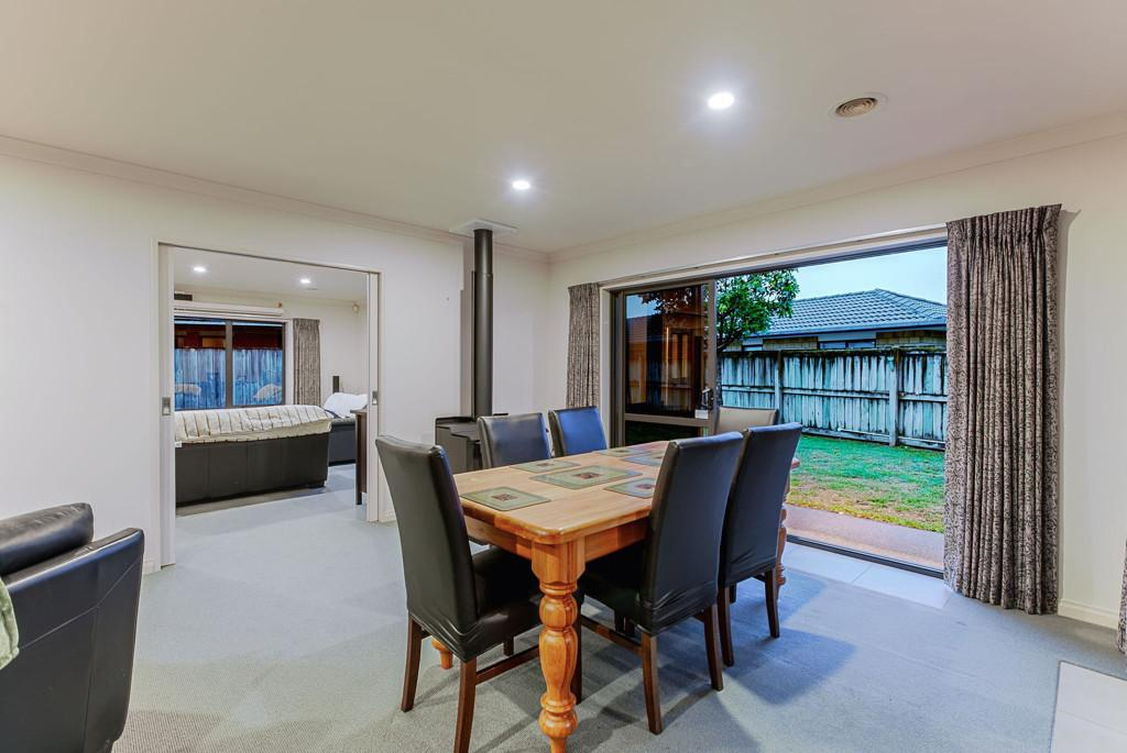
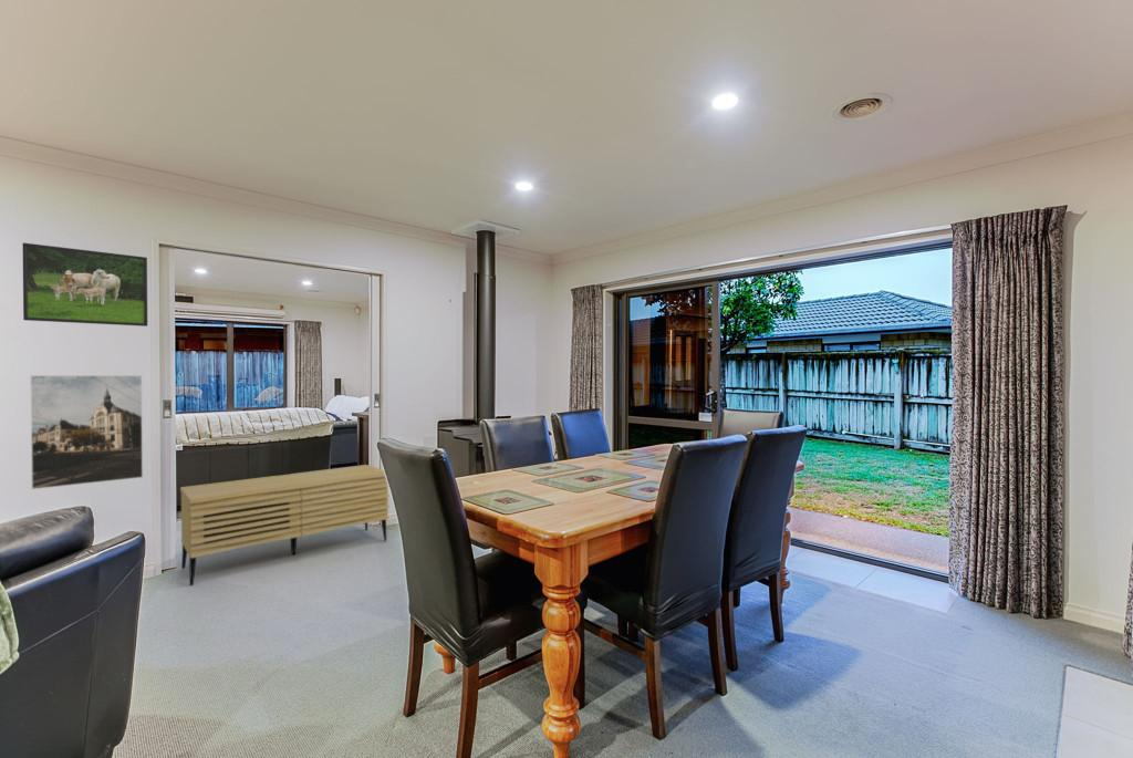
+ sideboard [179,464,391,586]
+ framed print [22,241,148,328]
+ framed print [29,374,144,490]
